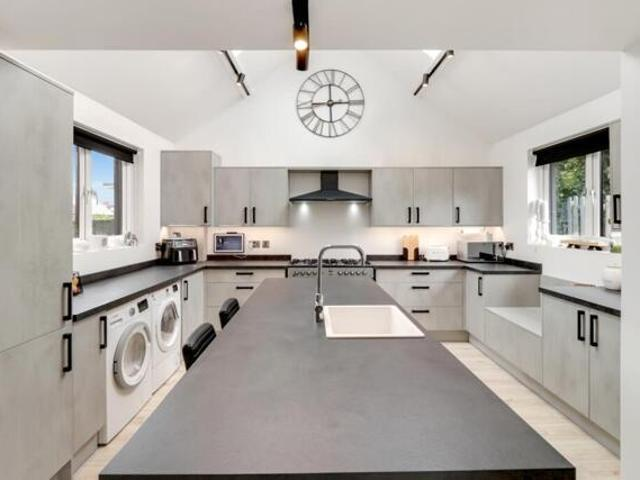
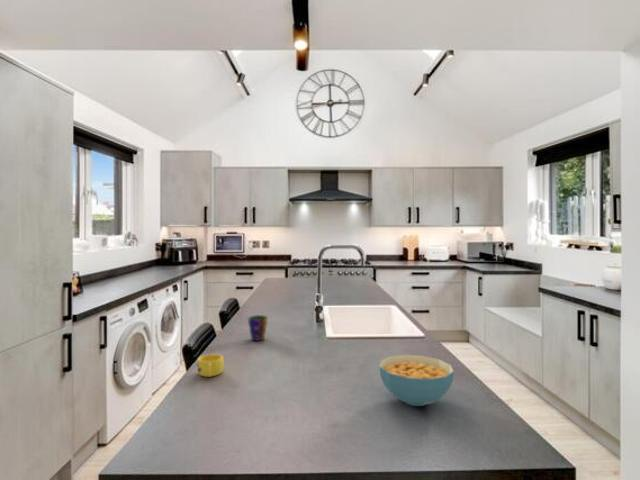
+ cup [247,314,269,342]
+ cereal bowl [378,354,455,407]
+ cup [196,353,225,378]
